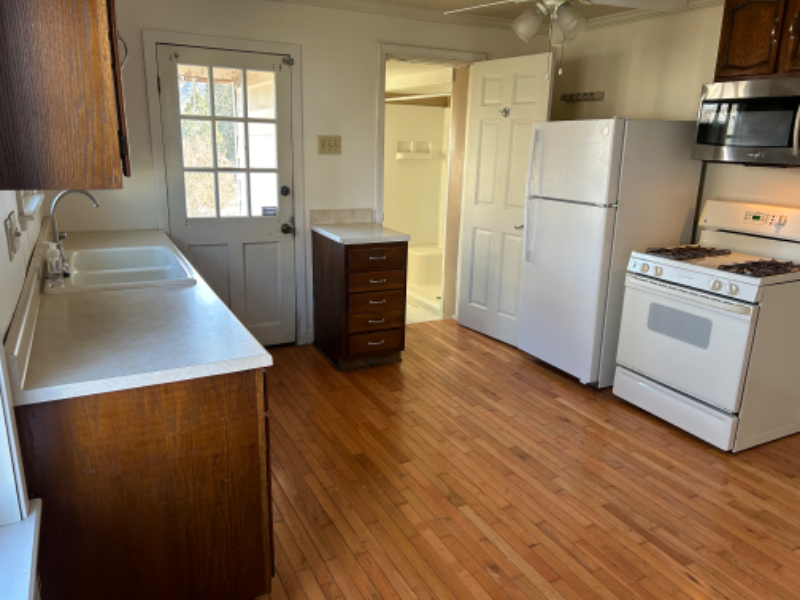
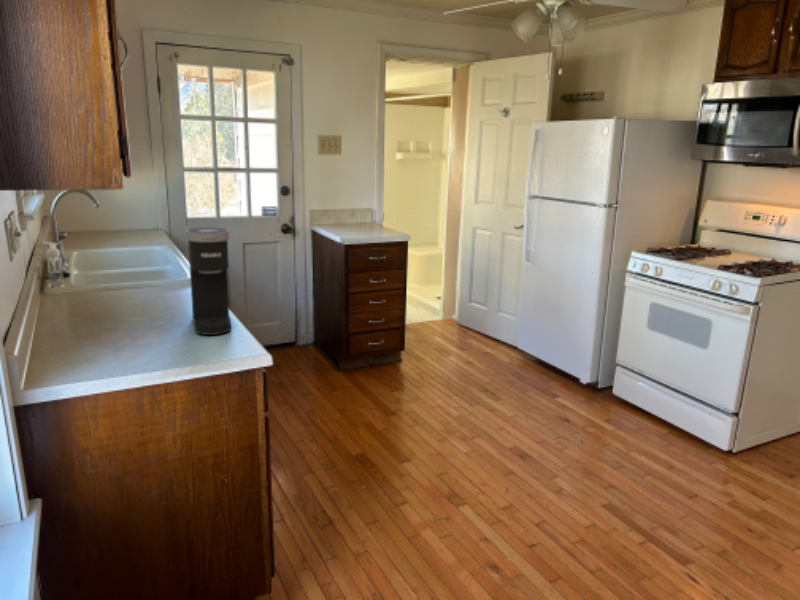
+ coffee maker [185,226,232,336]
